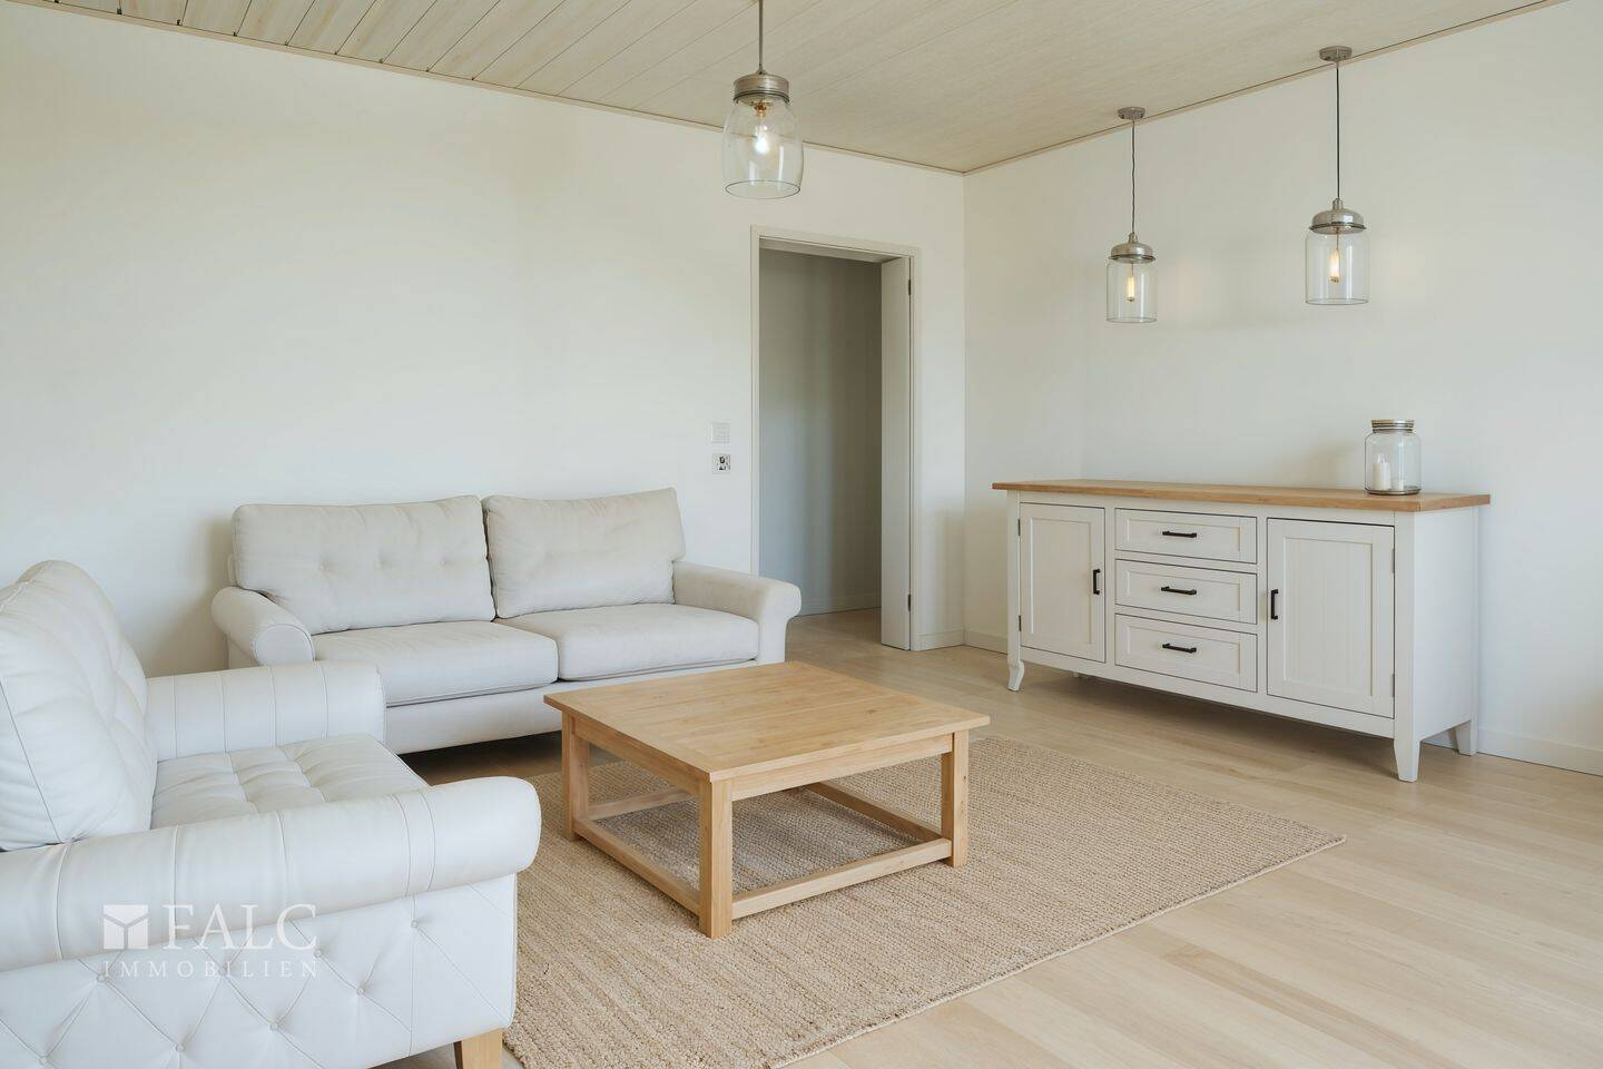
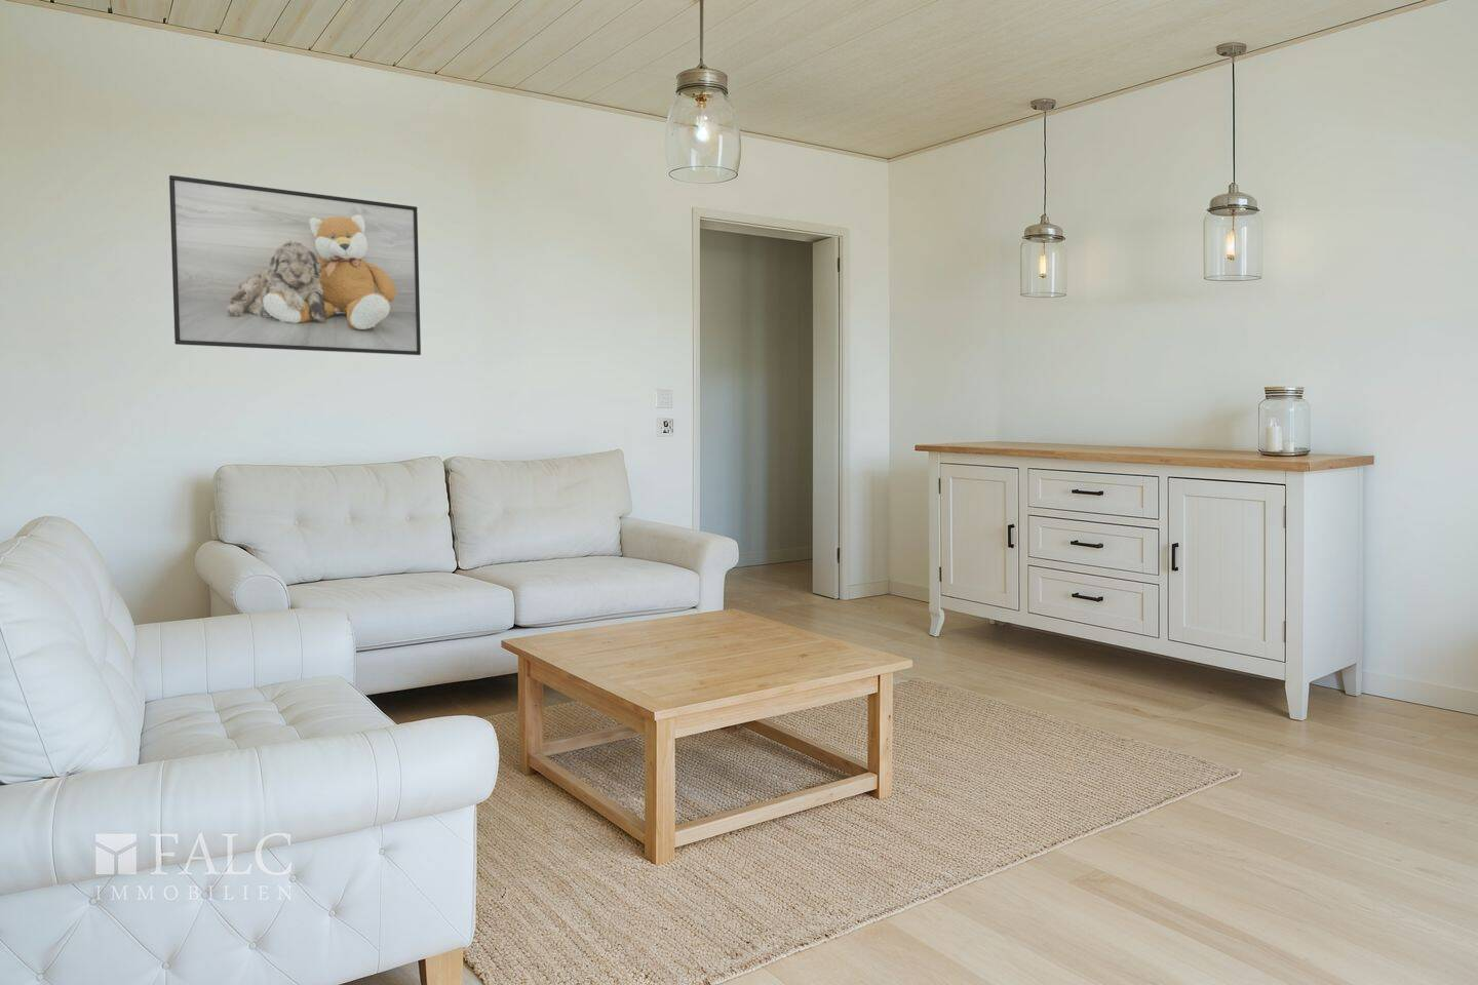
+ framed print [168,175,422,356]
